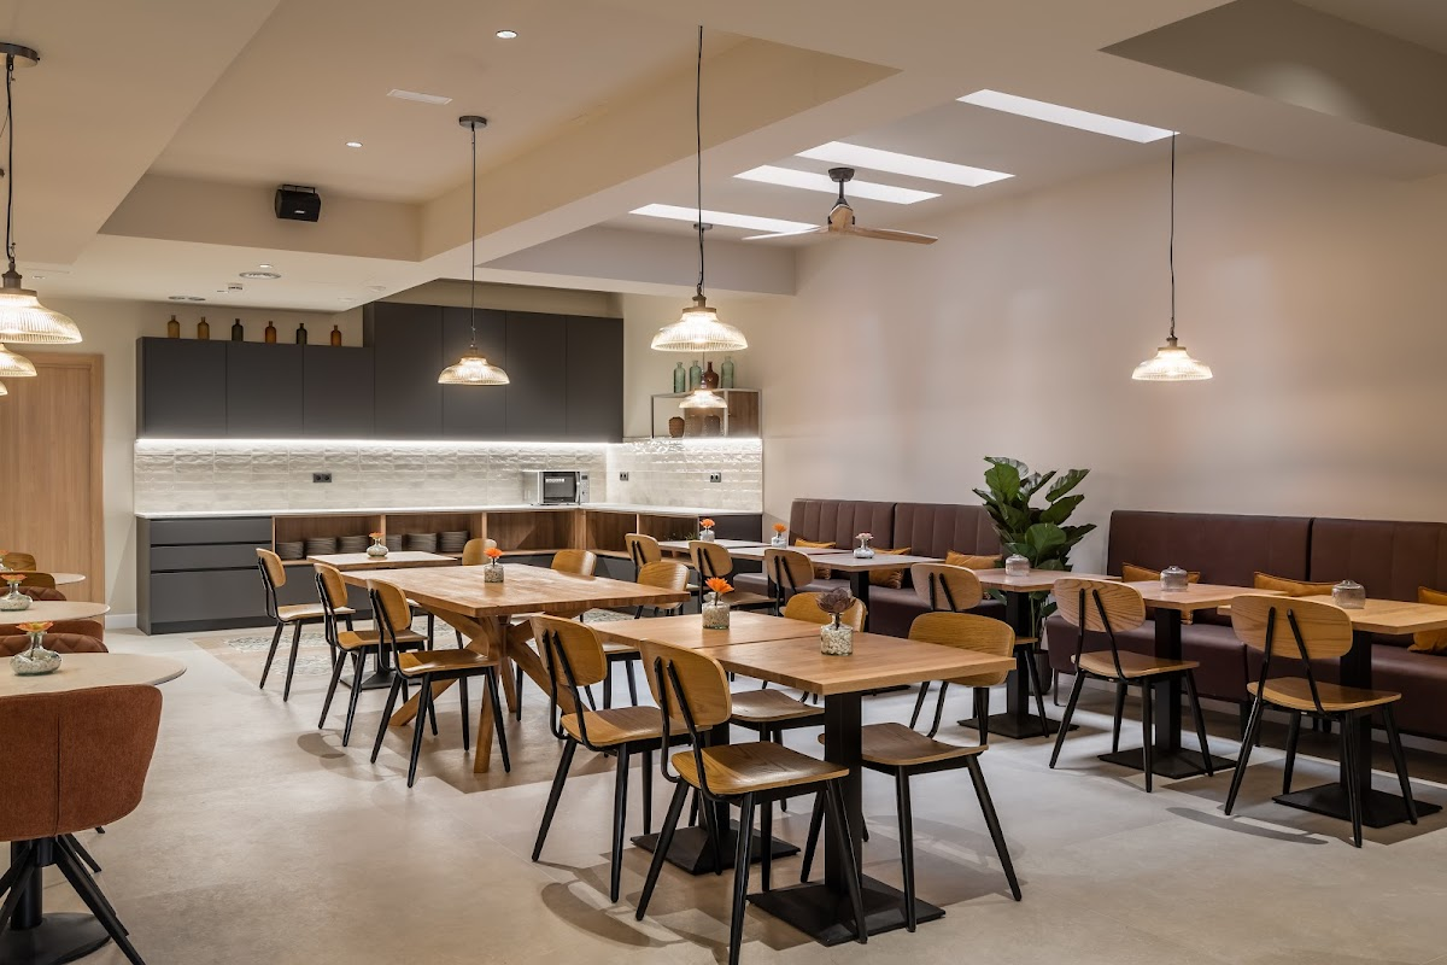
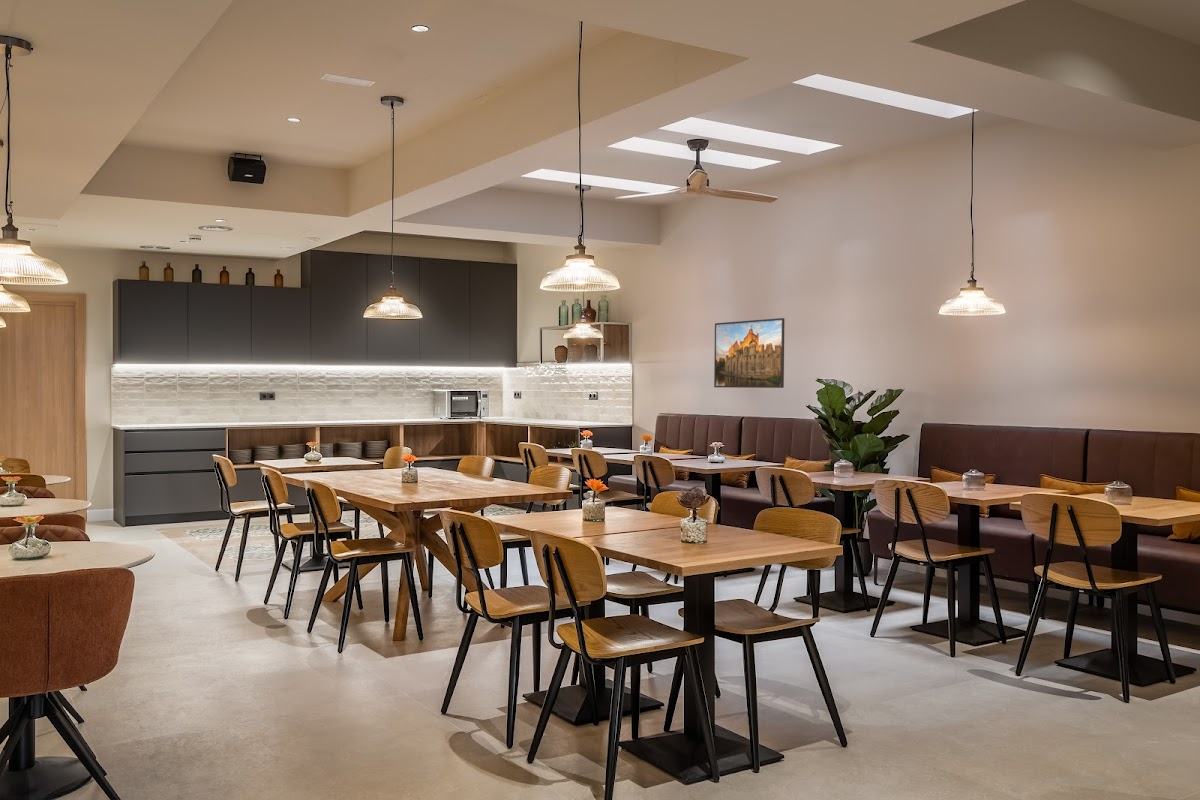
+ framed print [713,317,785,389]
